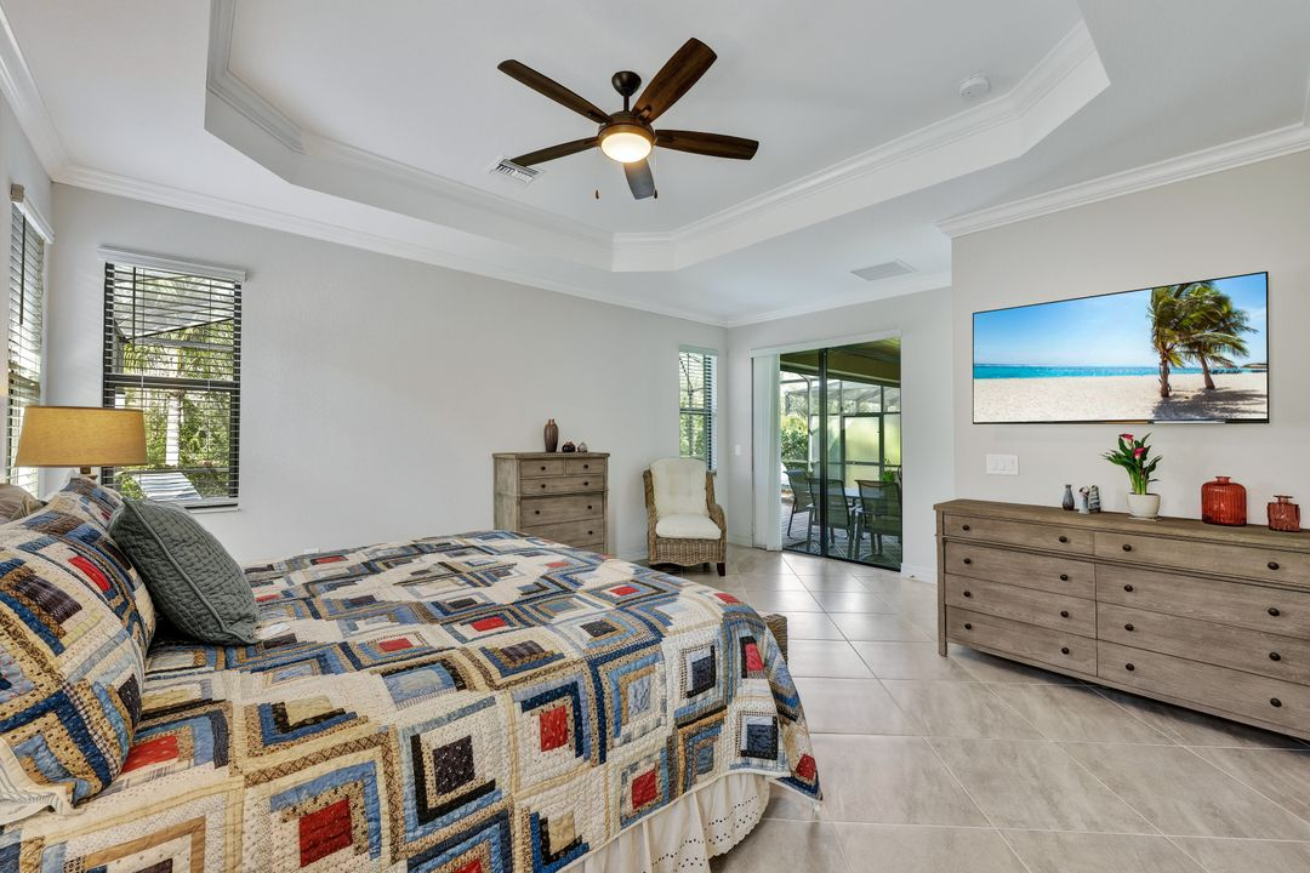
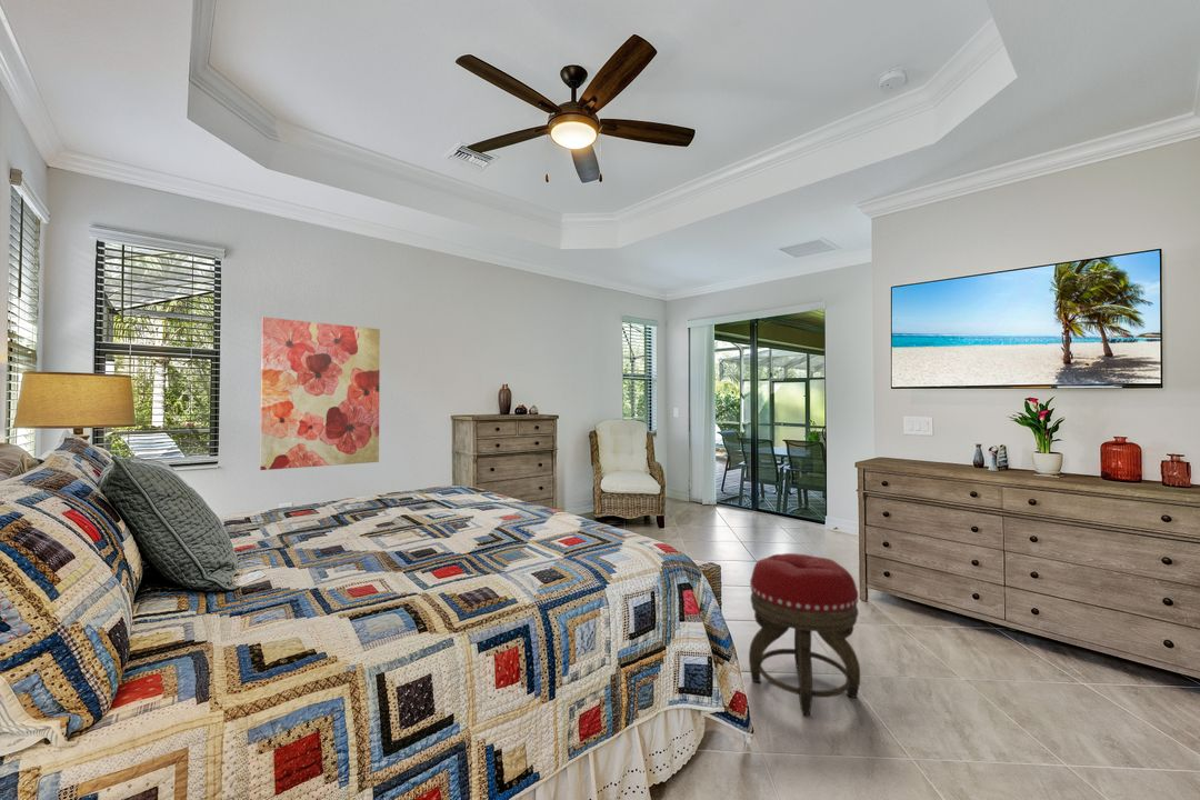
+ wall art [259,317,381,471]
+ footstool [748,552,861,717]
